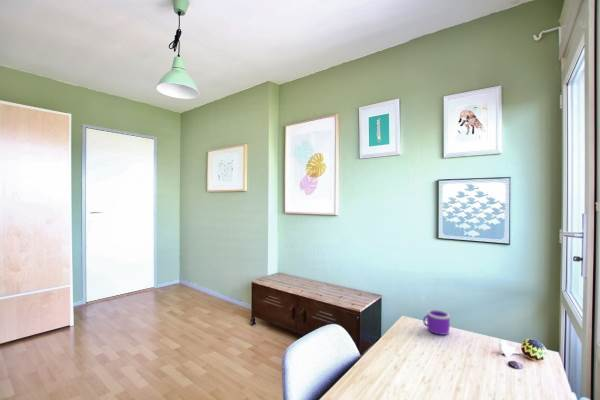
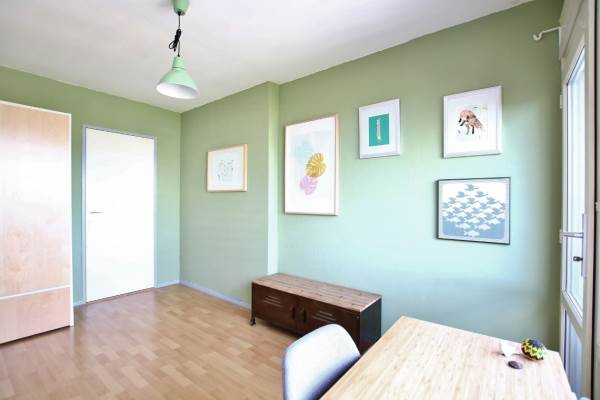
- mug [422,308,451,336]
